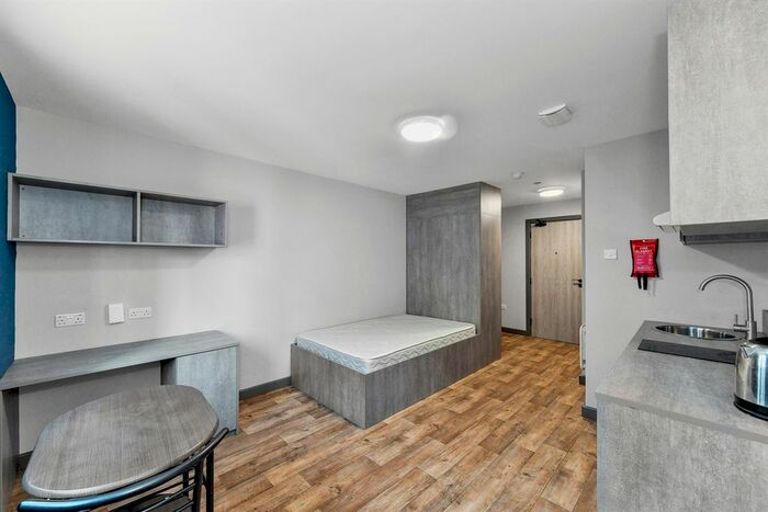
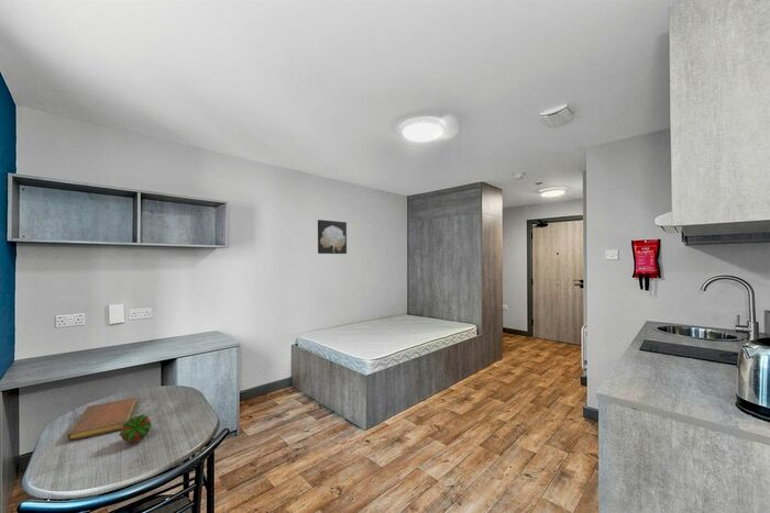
+ wall art [317,219,348,255]
+ fruit [118,413,153,445]
+ notebook [66,397,138,442]
